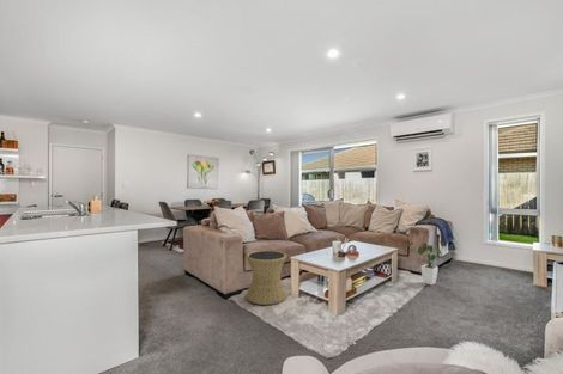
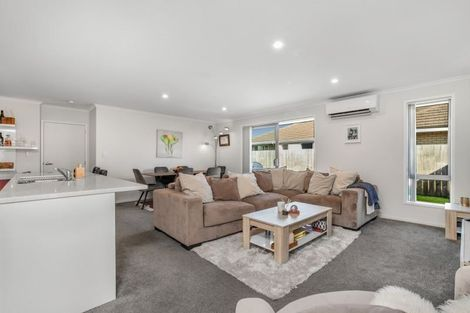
- house plant [404,240,446,287]
- side table [244,249,287,306]
